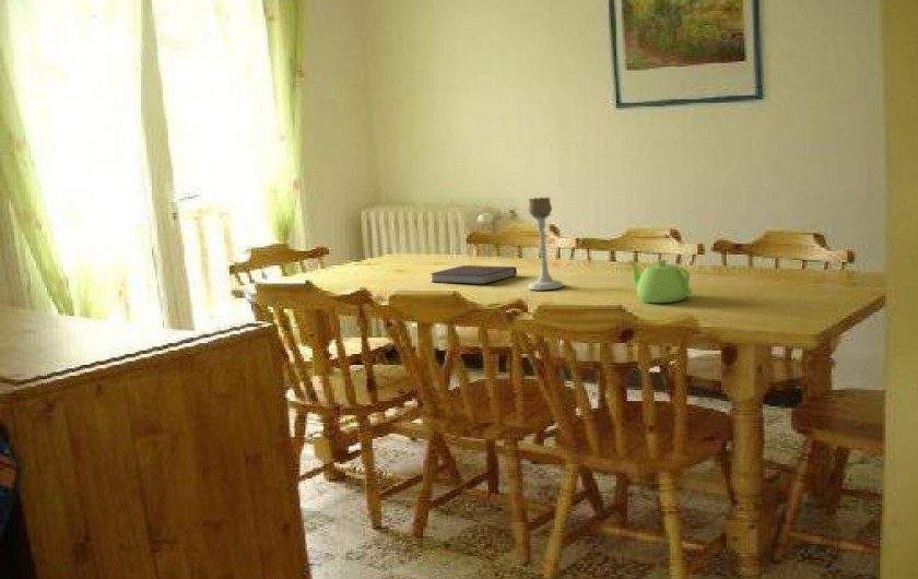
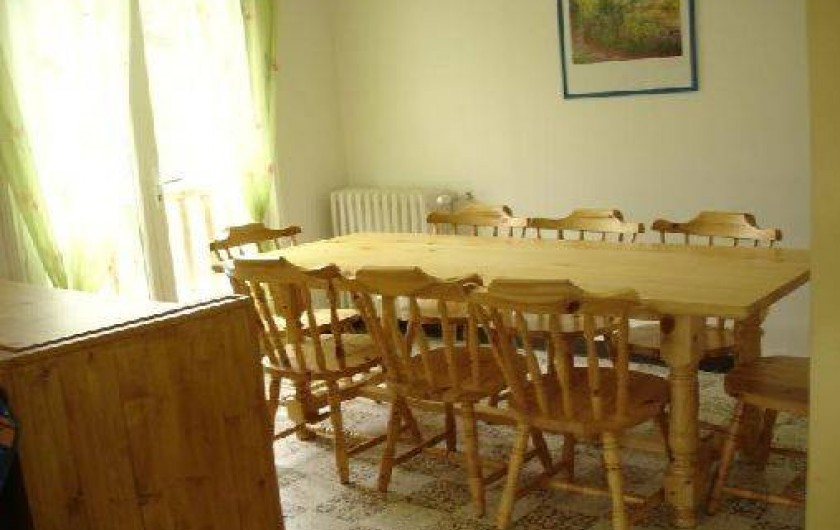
- teapot [626,259,694,304]
- candle holder [527,196,565,291]
- notebook [428,264,518,285]
